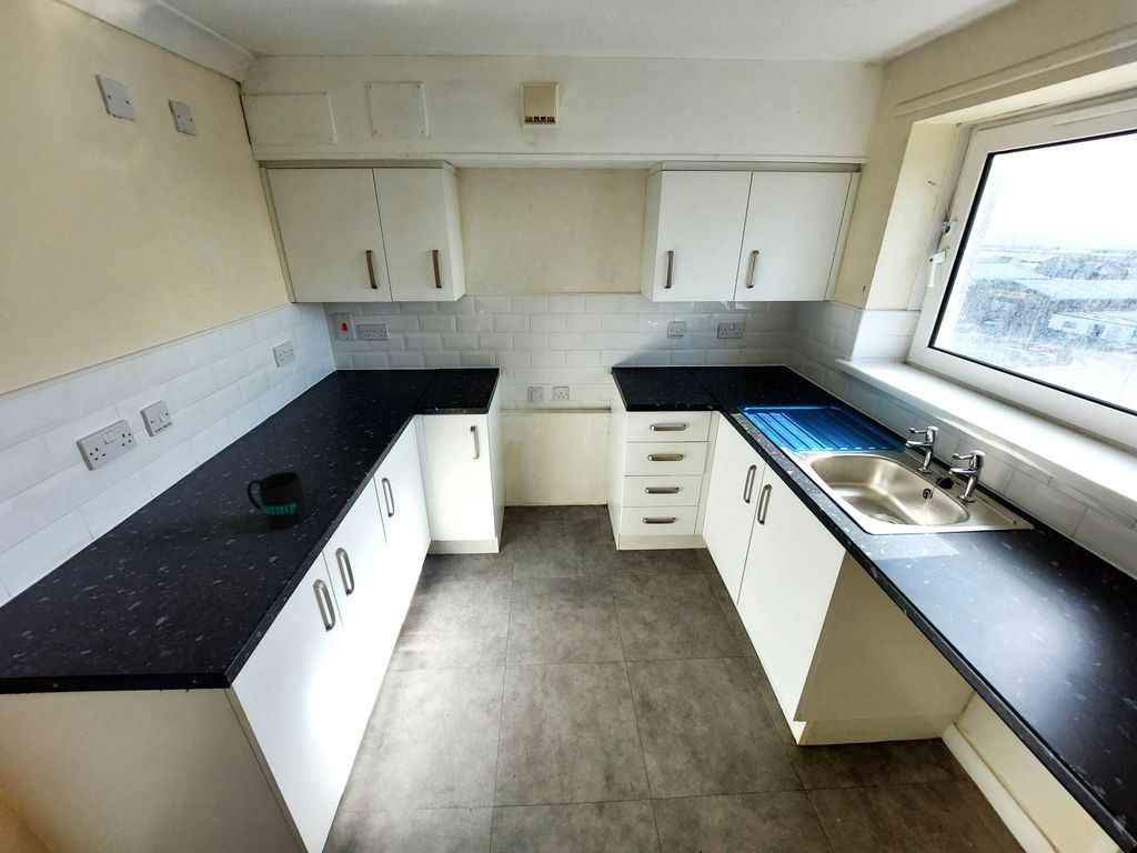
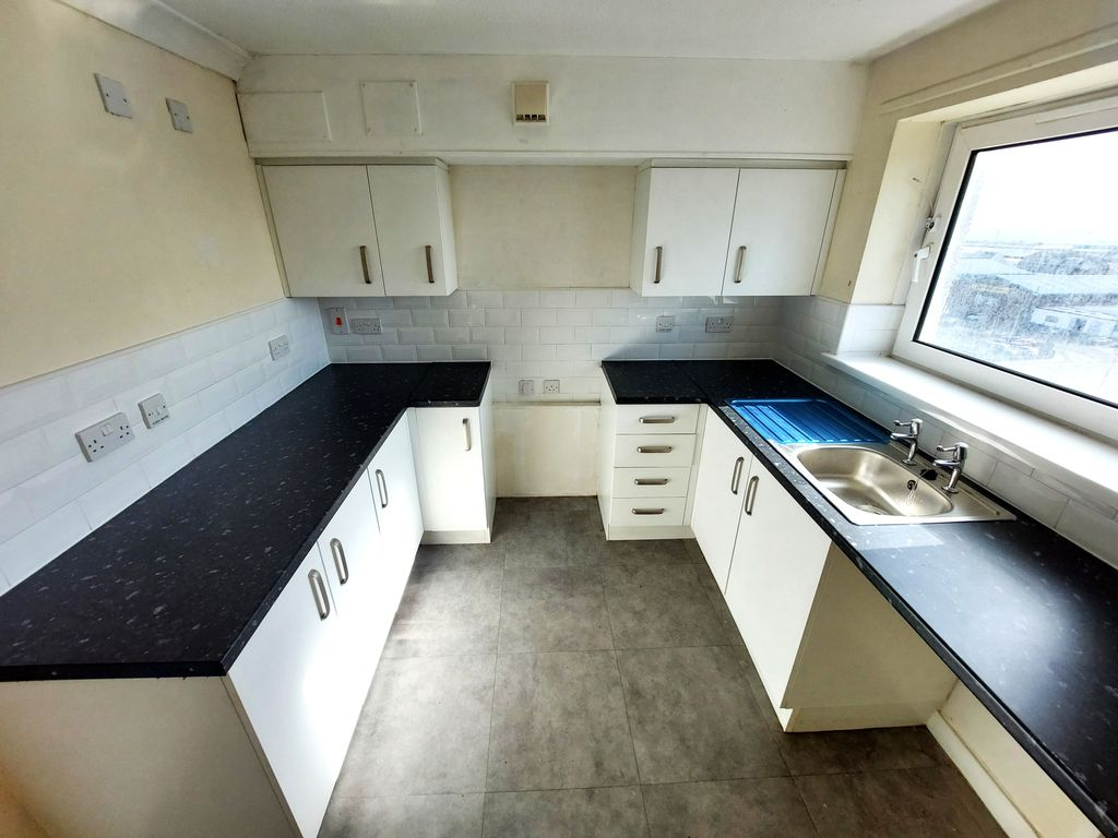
- mug [245,471,310,529]
